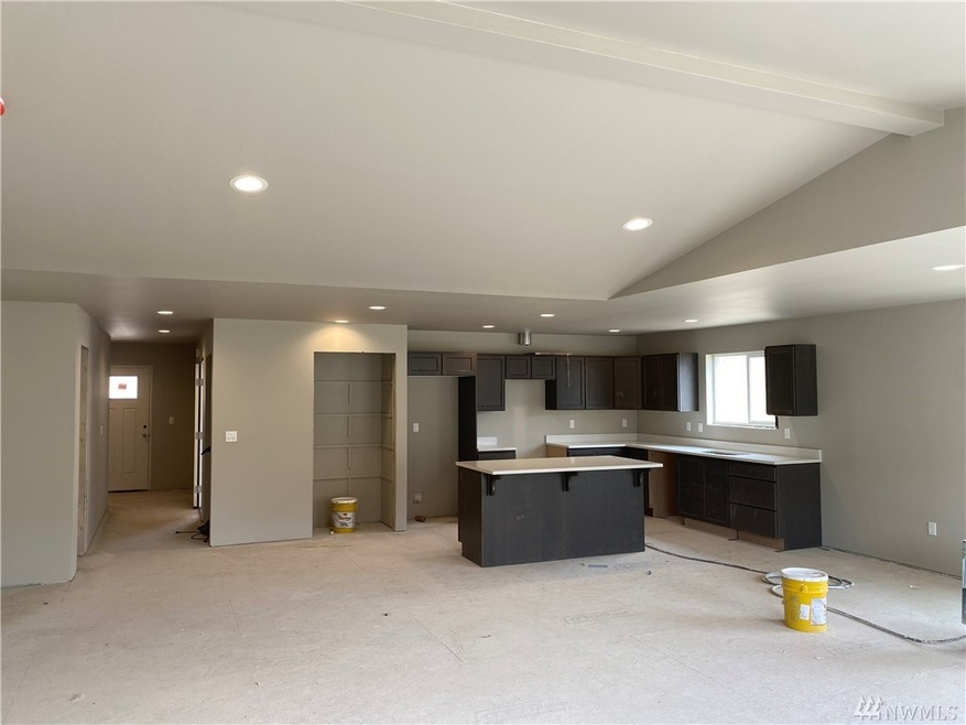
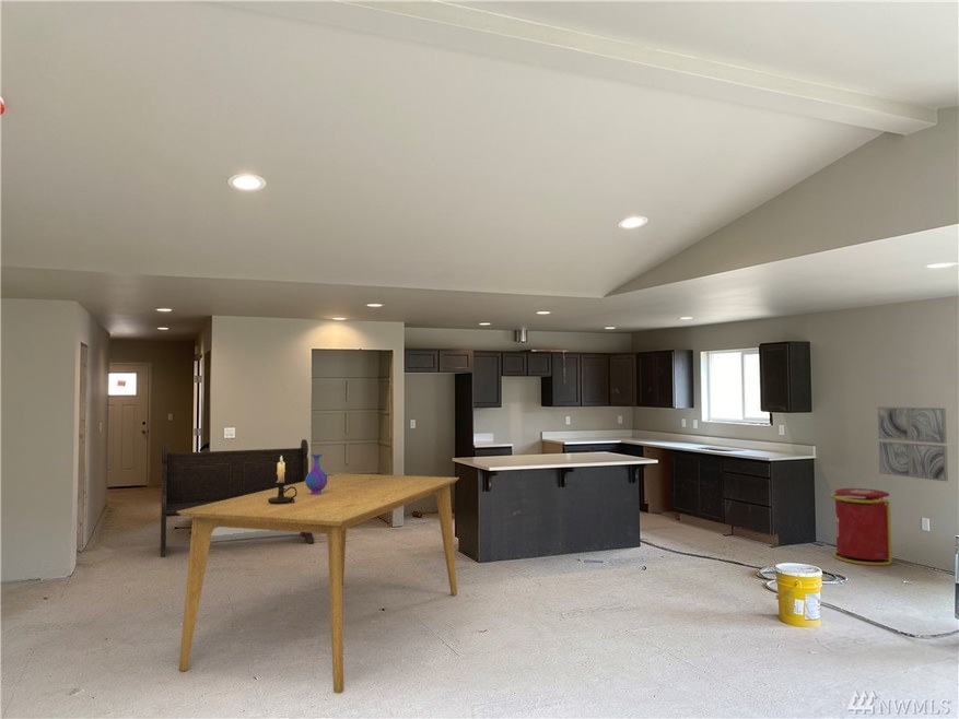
+ dining table [176,472,460,694]
+ trash can [829,487,892,566]
+ candle holder [268,456,297,504]
+ vase [305,453,327,495]
+ wall art [876,405,949,483]
+ bench [160,438,315,558]
